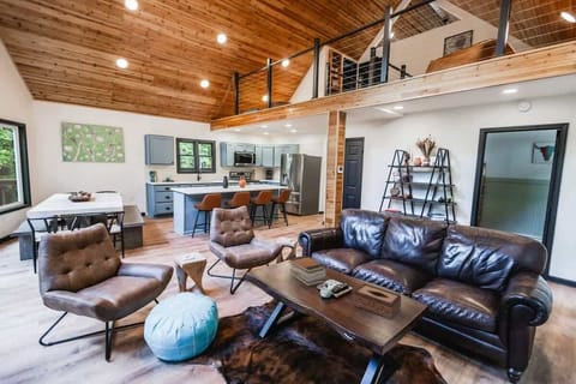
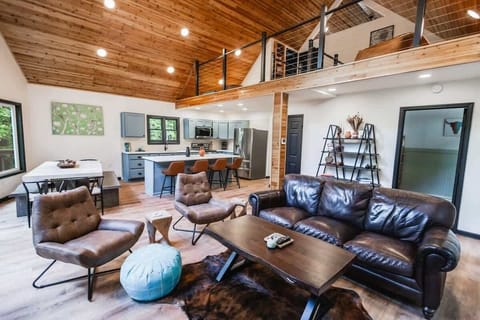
- book stack [288,254,328,287]
- tissue box [352,282,402,322]
